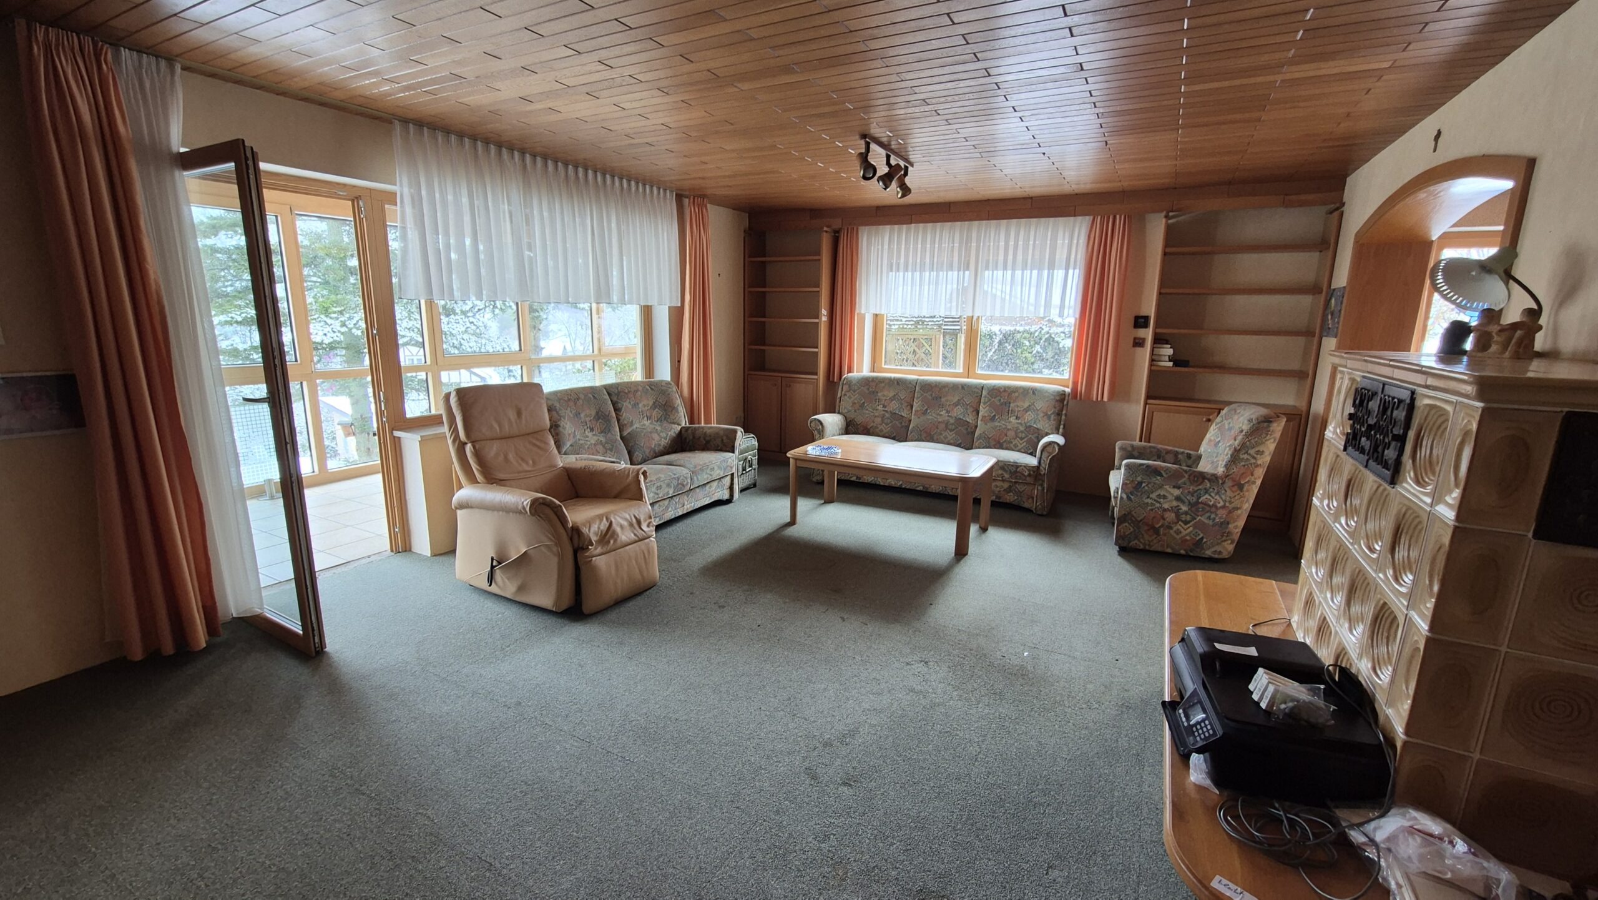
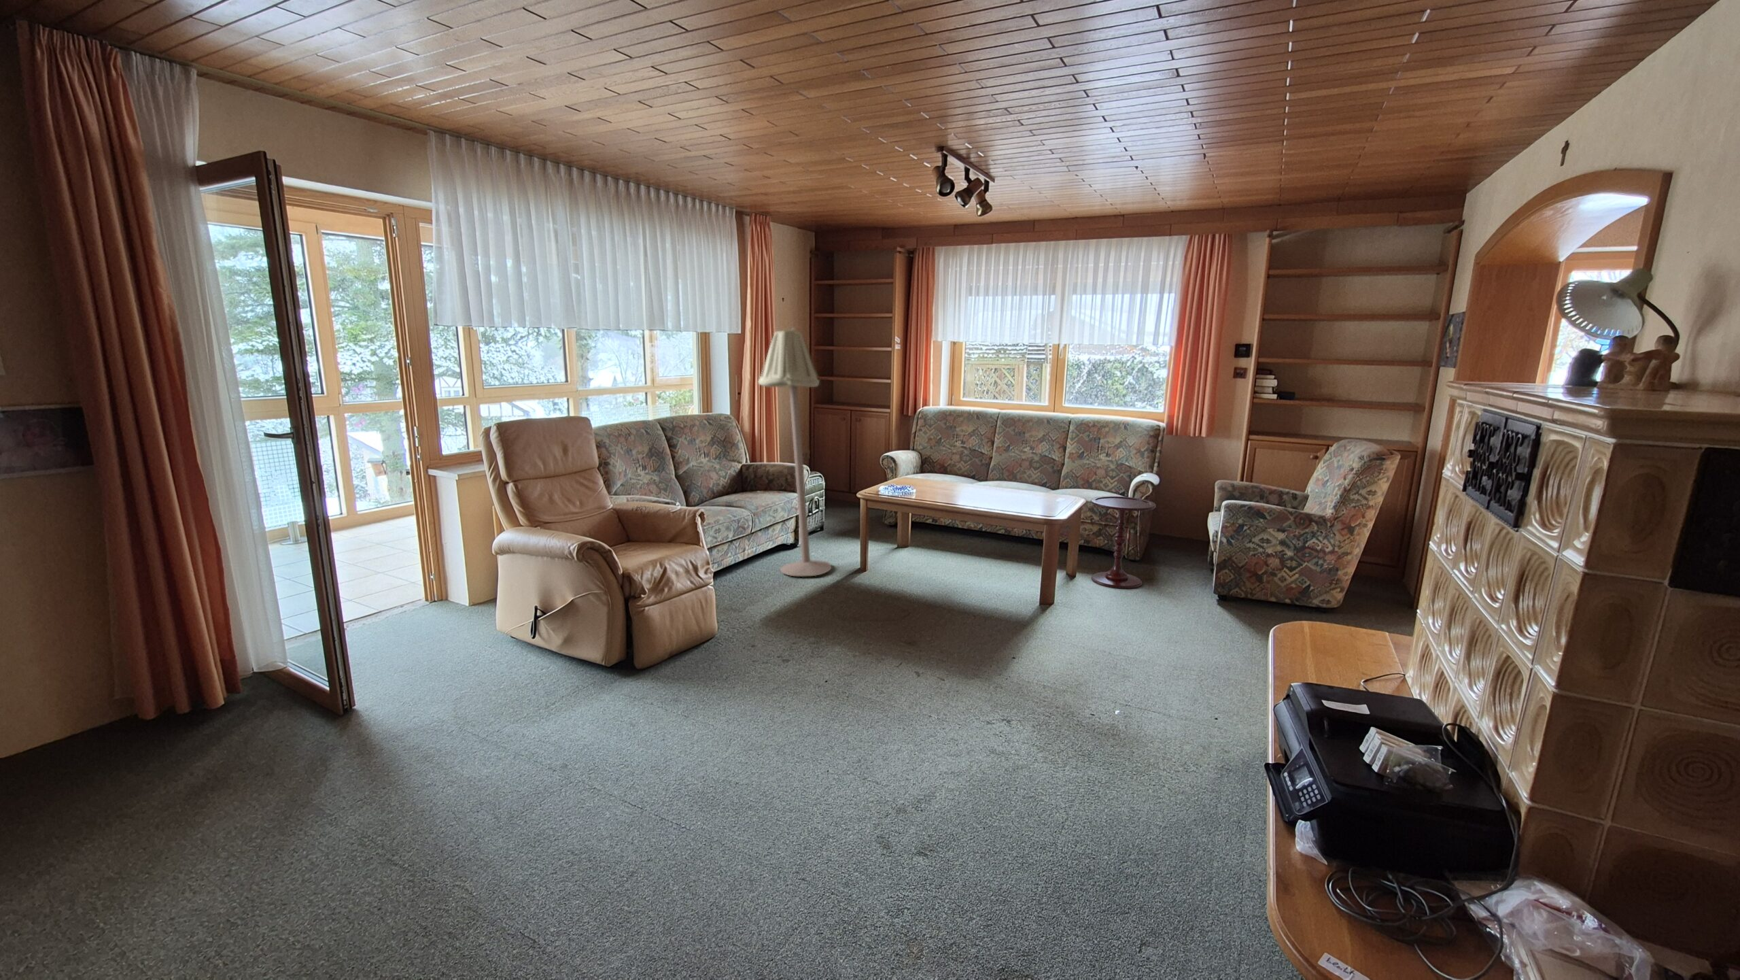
+ side table [1090,495,1156,589]
+ floor lamp [758,327,833,577]
